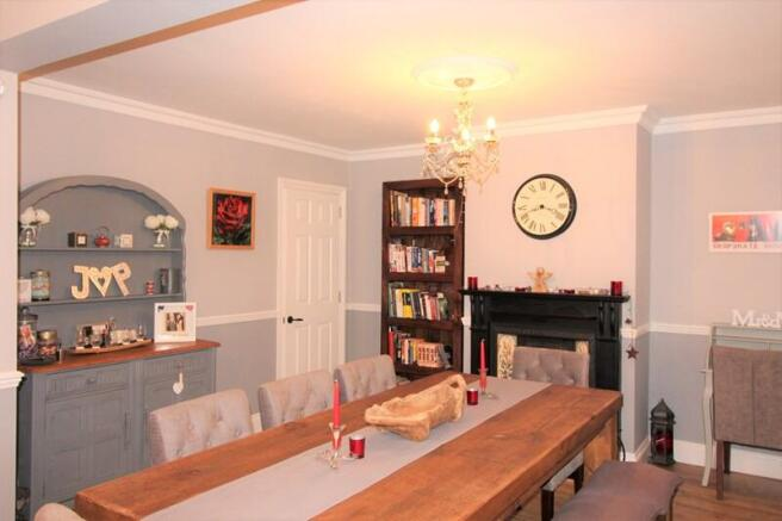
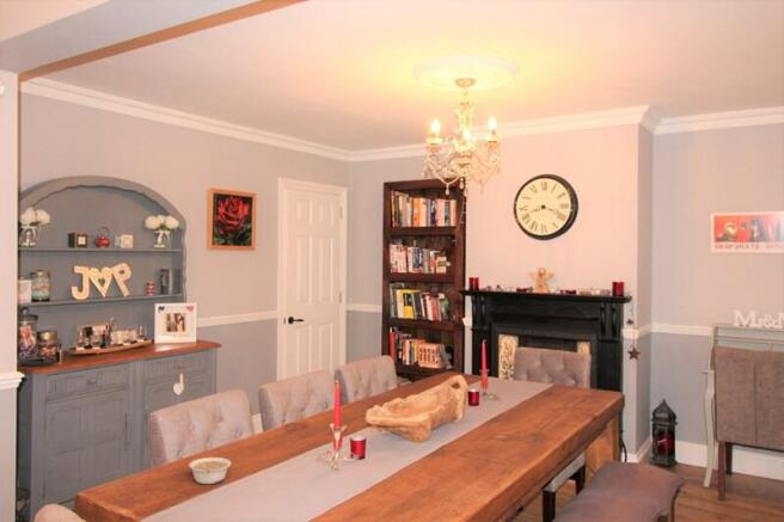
+ legume [188,456,232,485]
